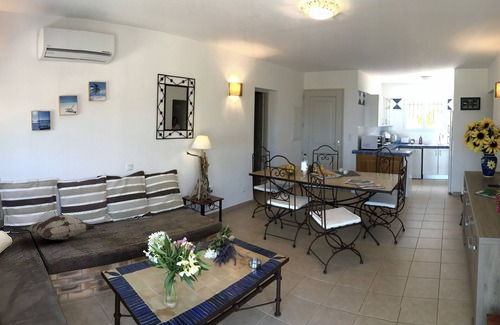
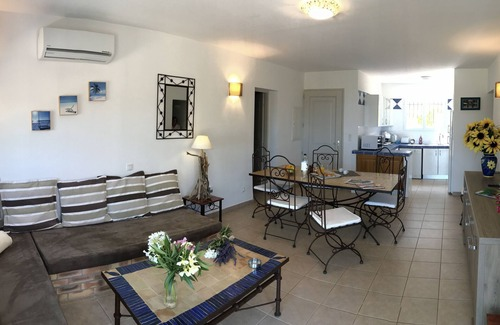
- decorative pillow [20,214,96,241]
